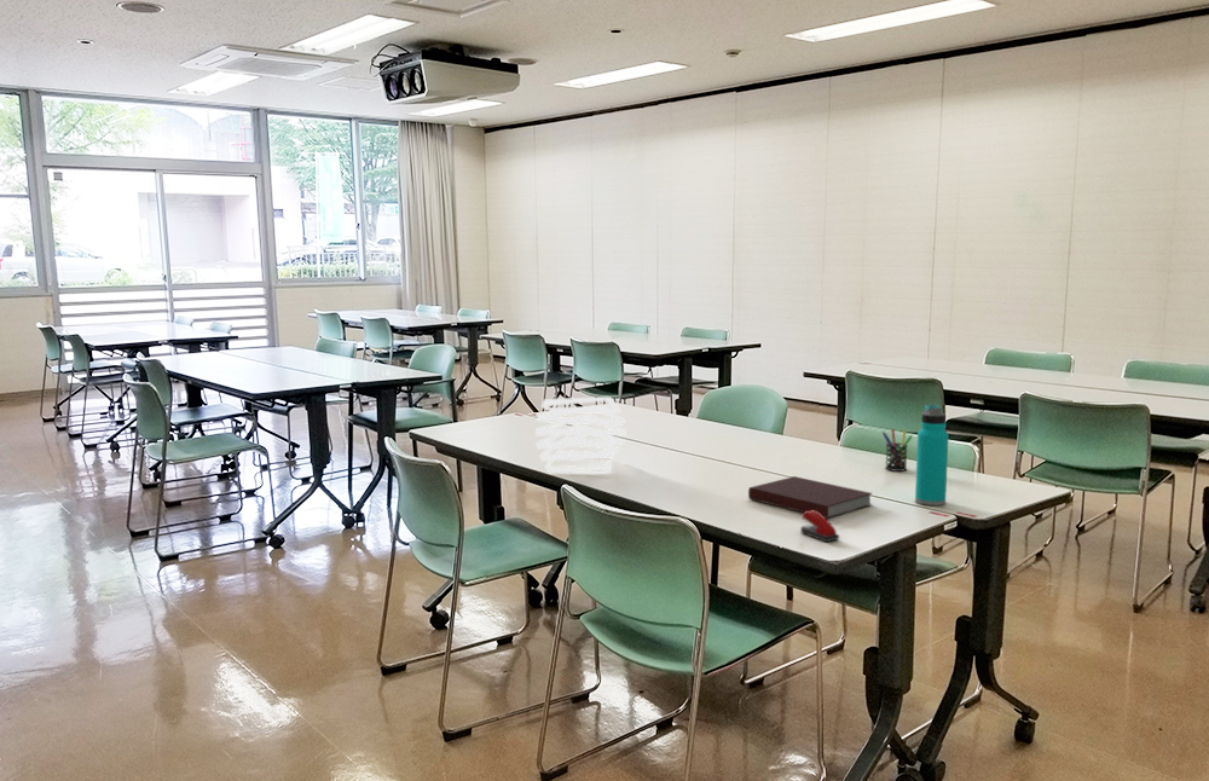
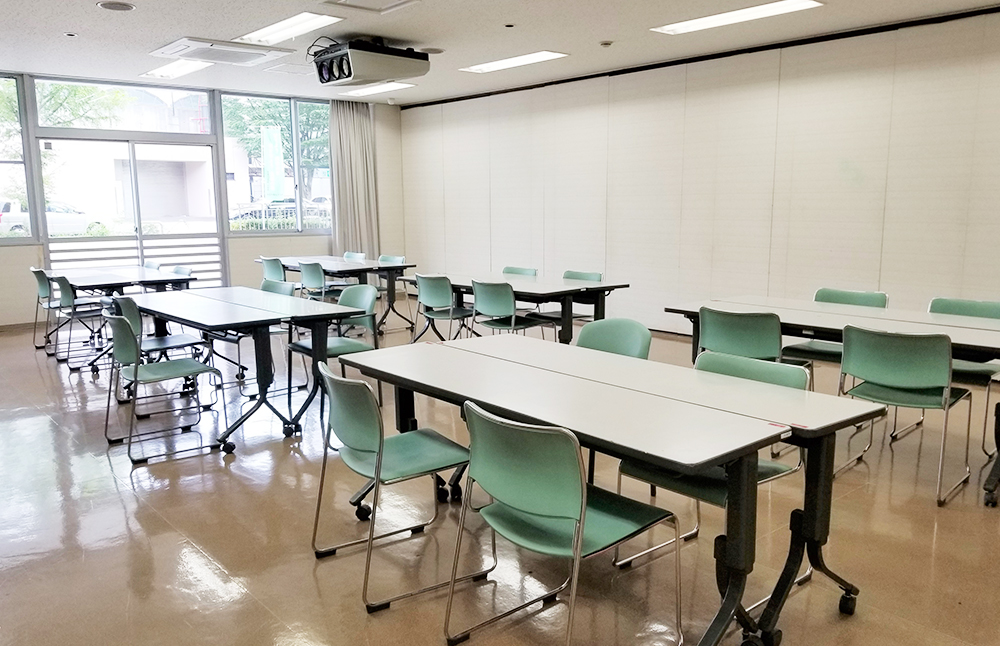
- water bottle [914,404,949,507]
- pen holder [881,428,914,473]
- ceiling light fixture [534,395,626,474]
- stapler [799,510,840,543]
- notebook [747,475,874,520]
